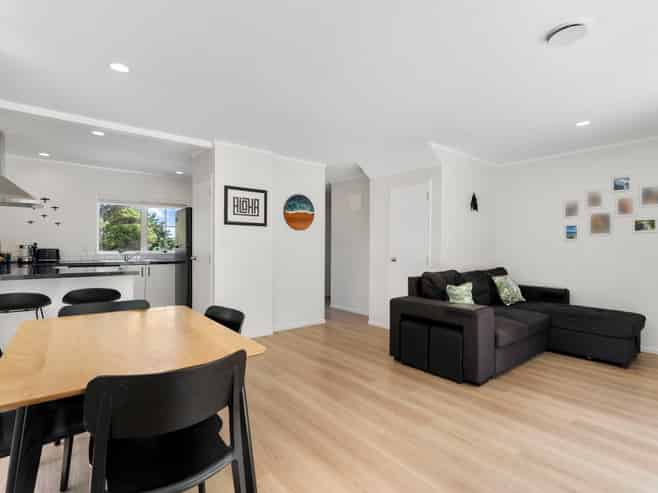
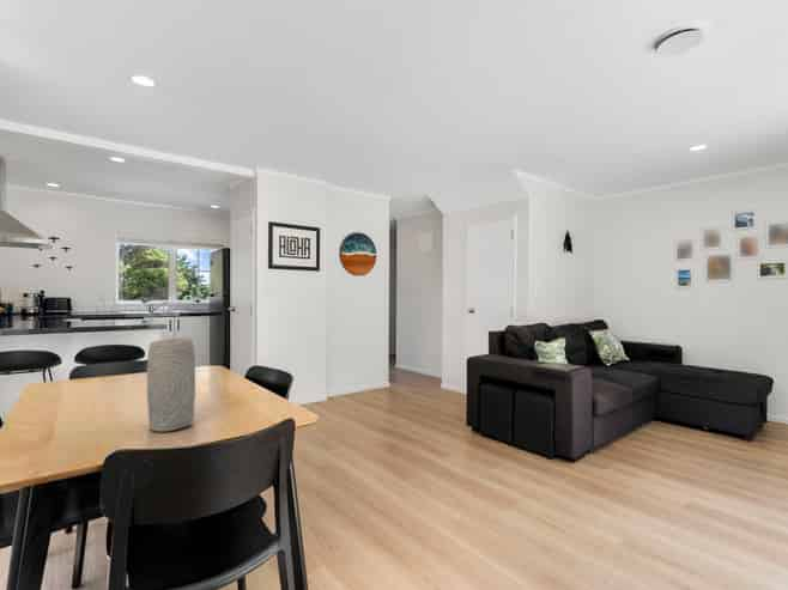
+ vase [145,336,196,433]
